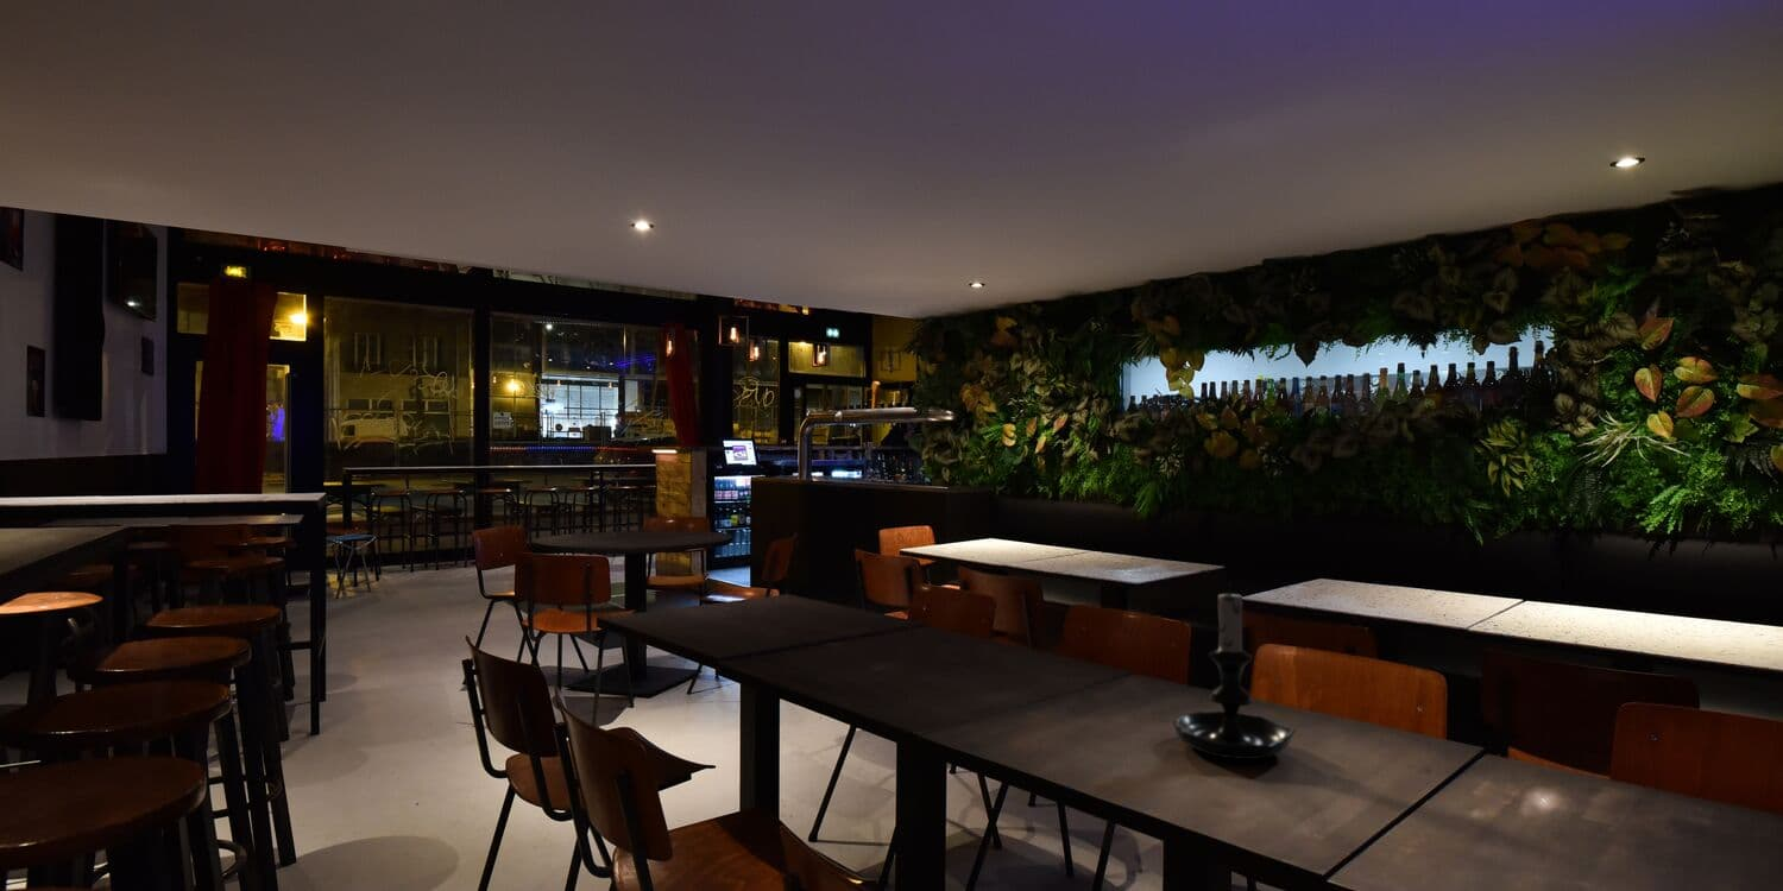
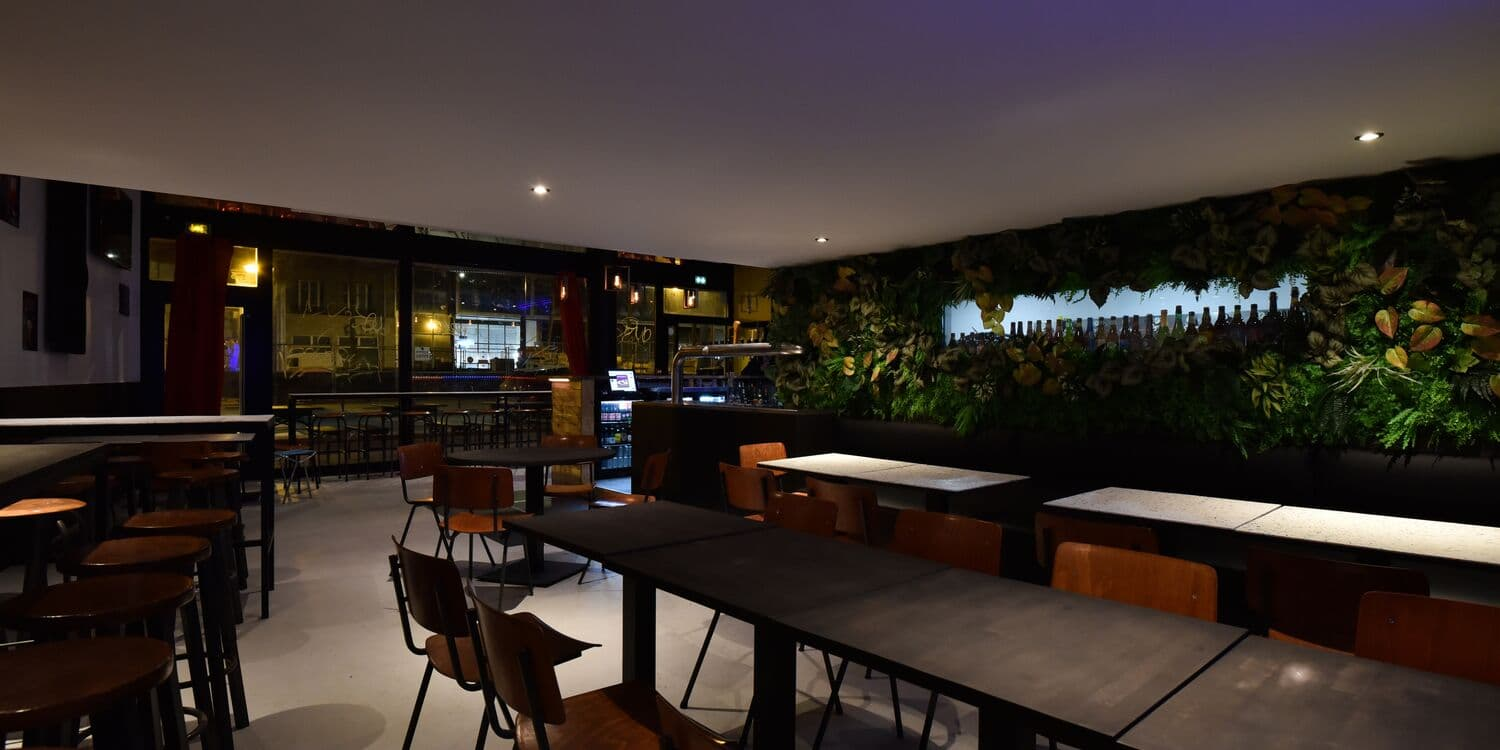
- candle holder [1172,582,1297,760]
